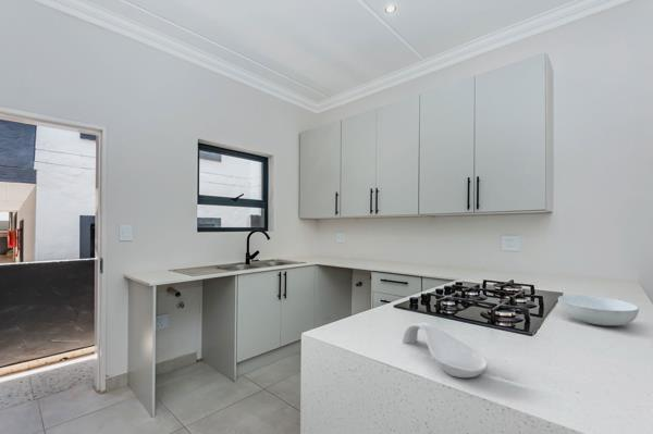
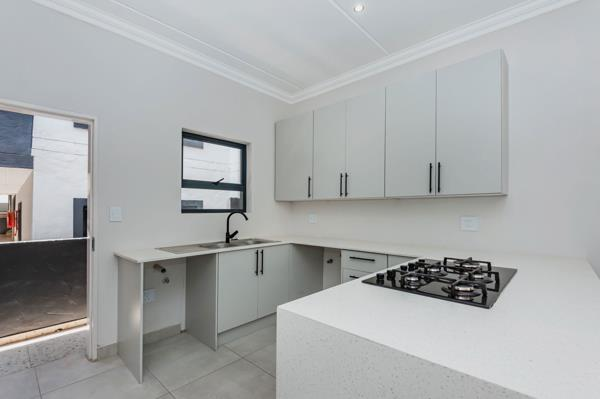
- serving bowl [557,294,640,327]
- spoon rest [402,322,490,379]
